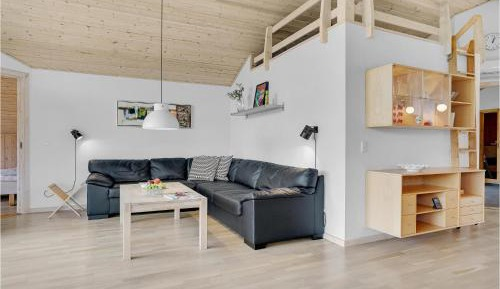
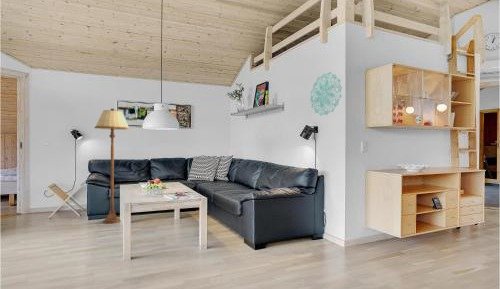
+ wall decoration [309,71,343,117]
+ floor lamp [94,108,130,224]
